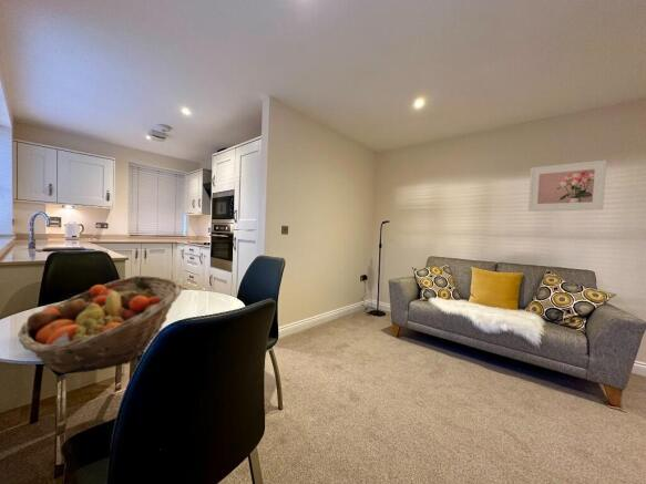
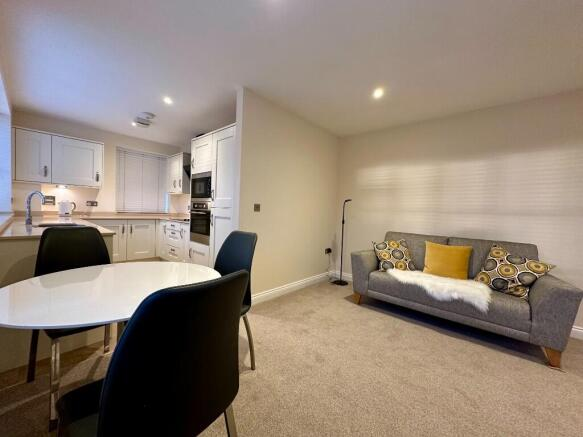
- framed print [527,159,607,213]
- fruit basket [17,275,184,374]
